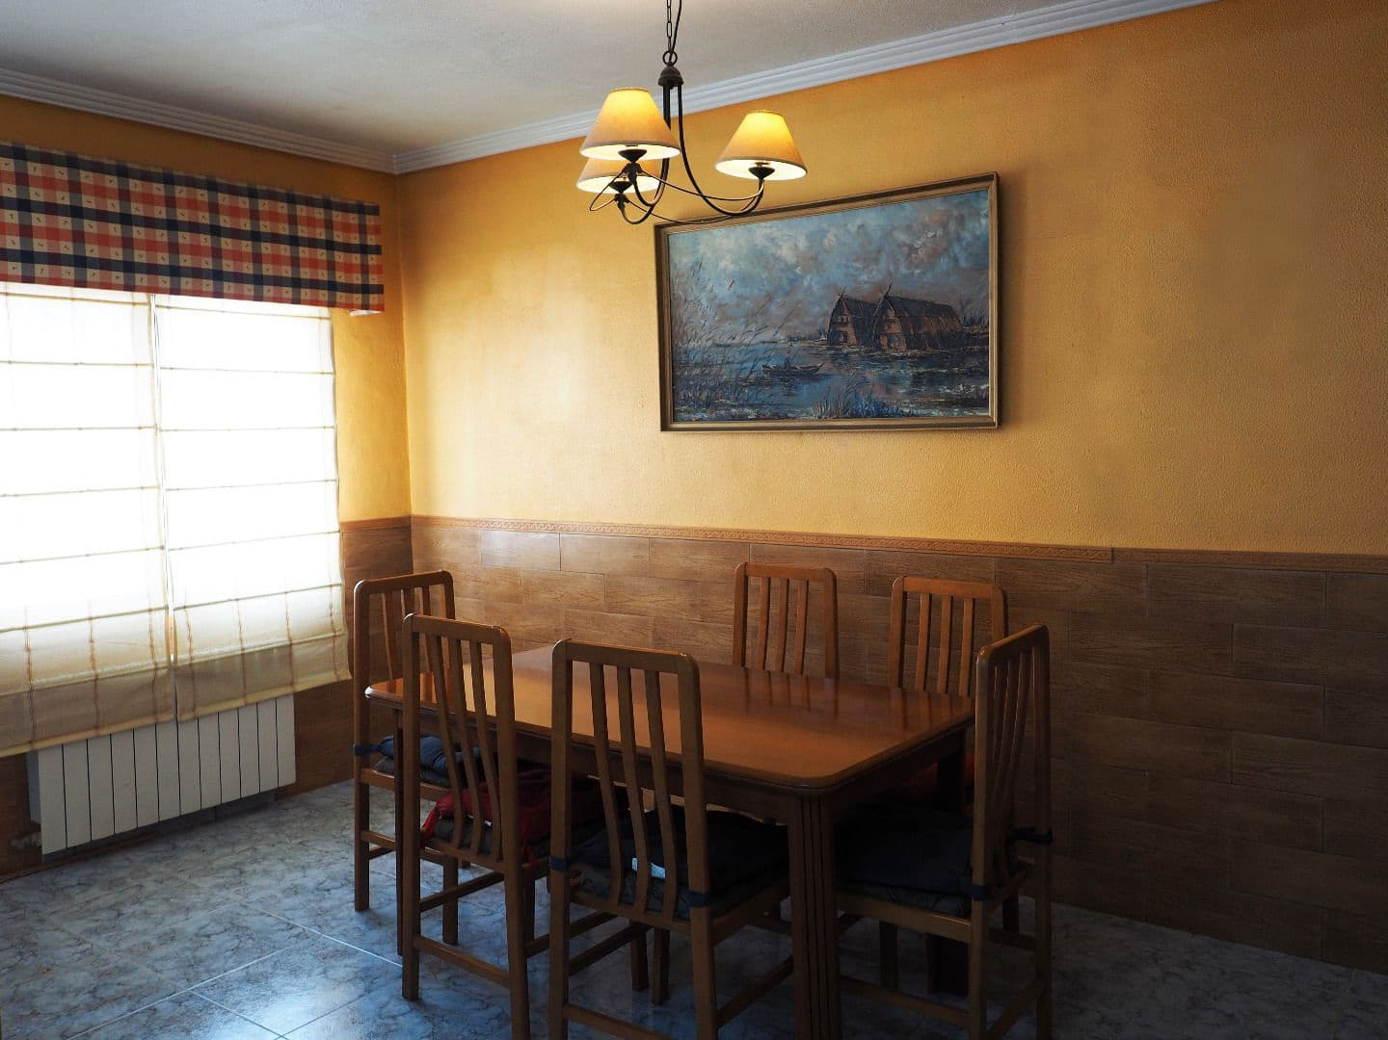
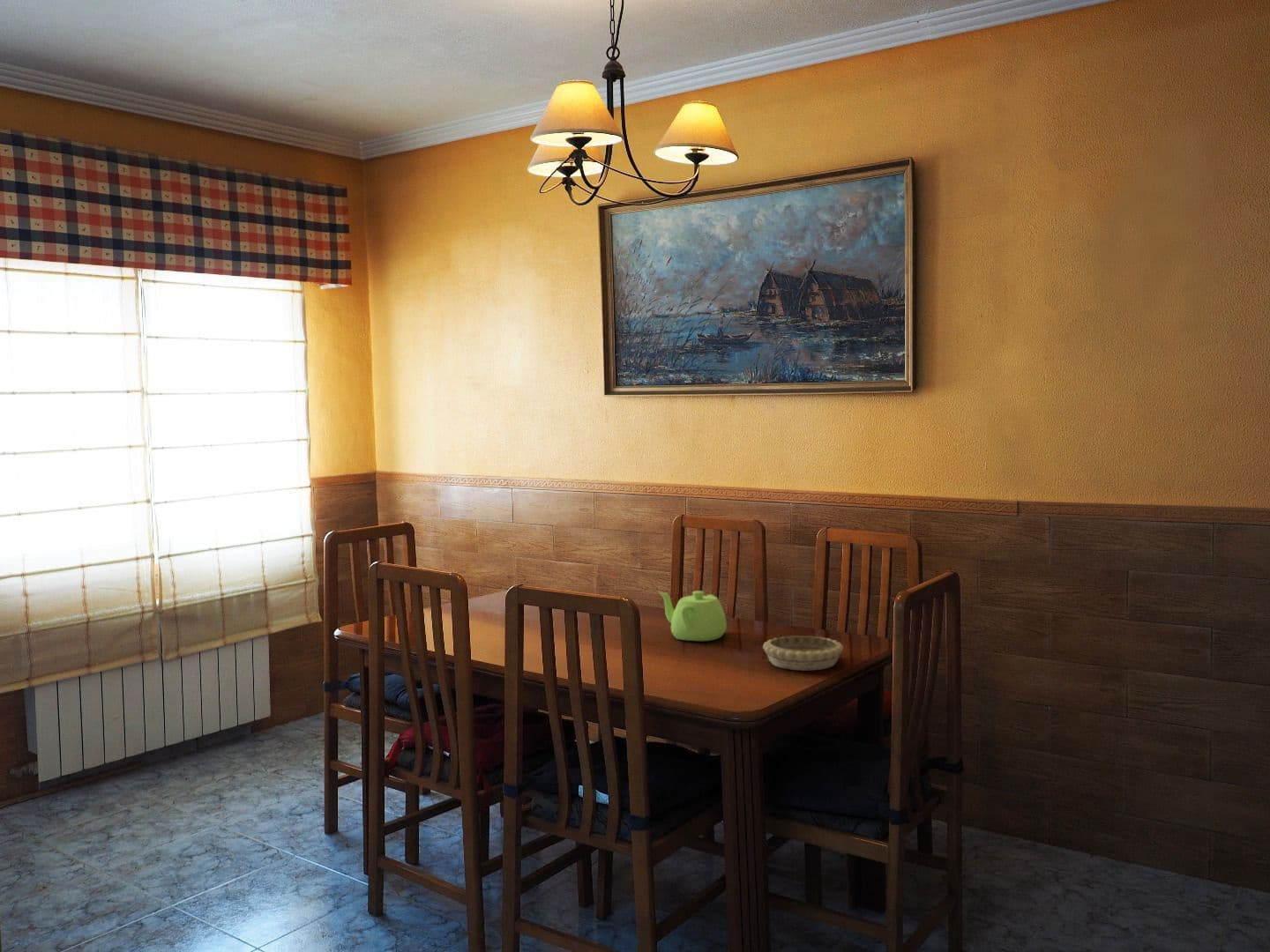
+ decorative bowl [762,635,844,671]
+ teapot [657,590,728,642]
